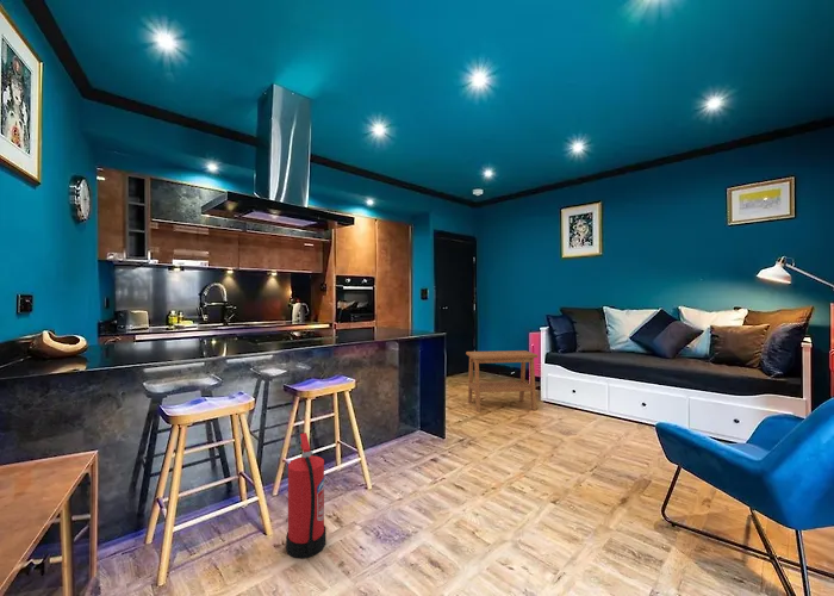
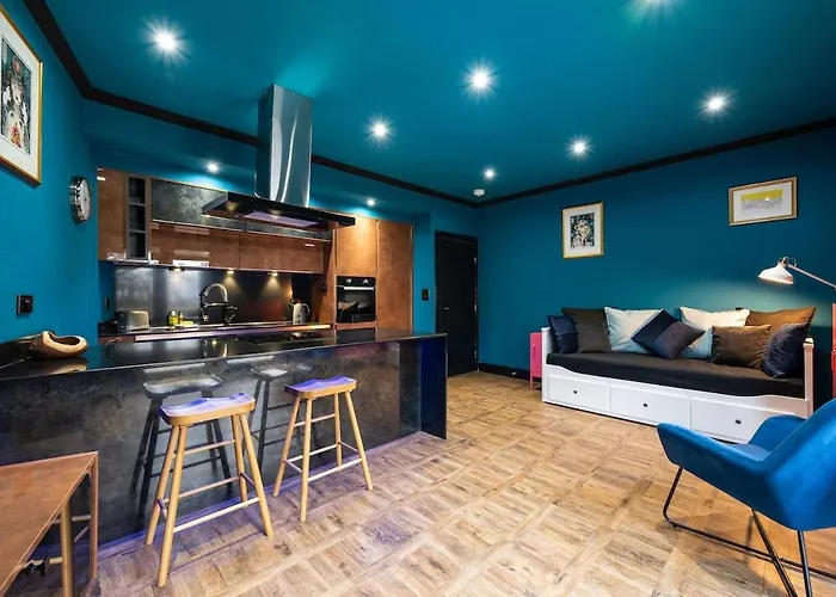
- side table [465,349,539,414]
- fire extinguisher [285,432,326,559]
